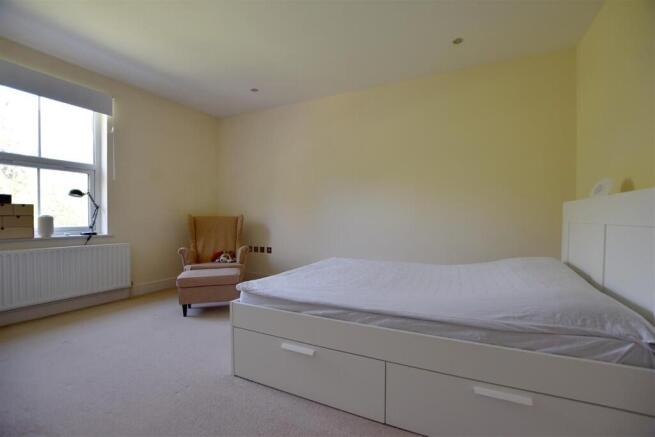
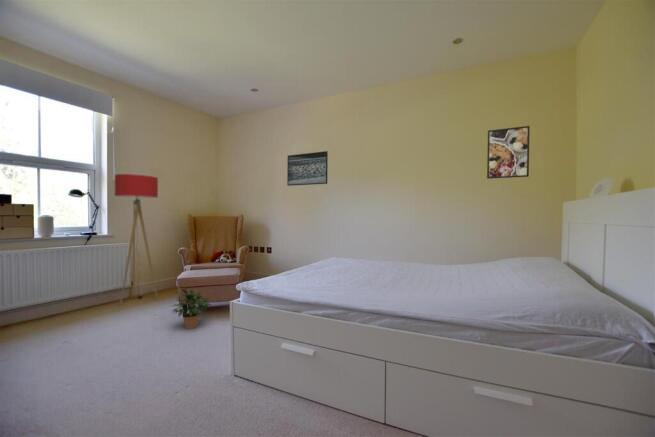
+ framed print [286,150,329,187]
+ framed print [486,125,531,180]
+ potted plant [170,289,212,330]
+ floor lamp [114,173,159,308]
